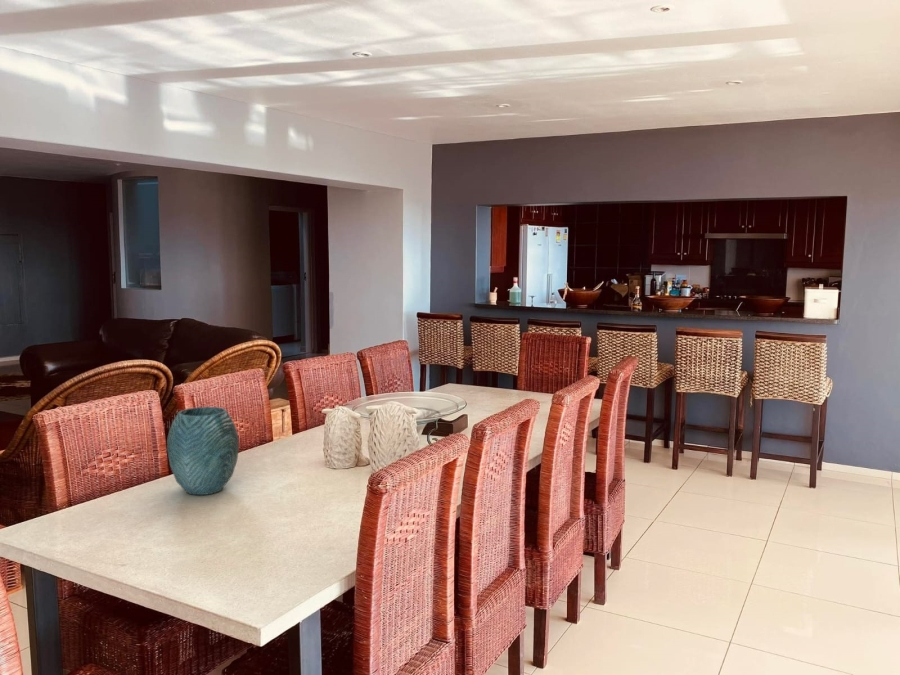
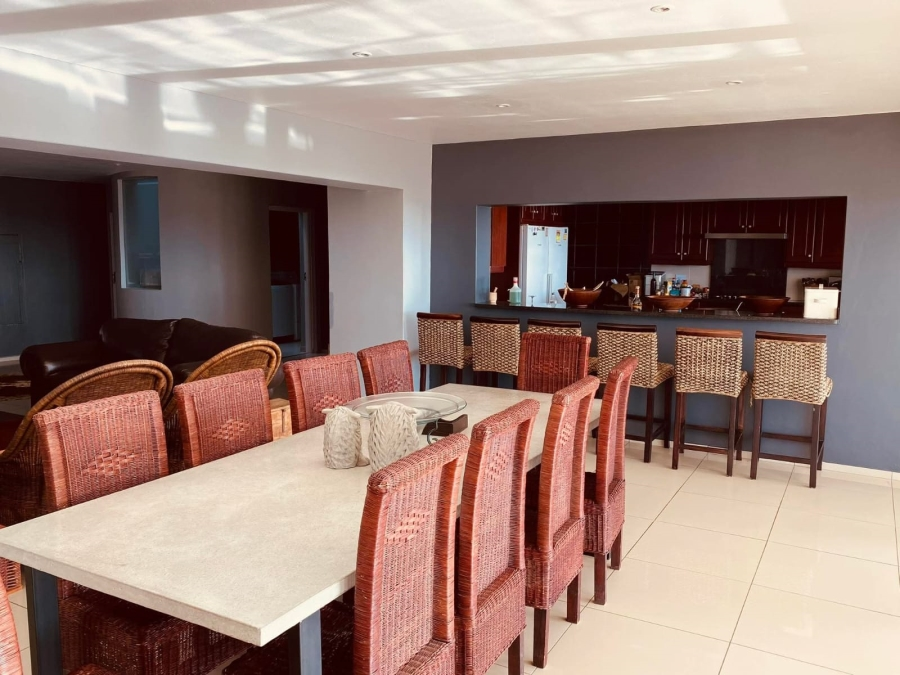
- vase [166,406,240,496]
